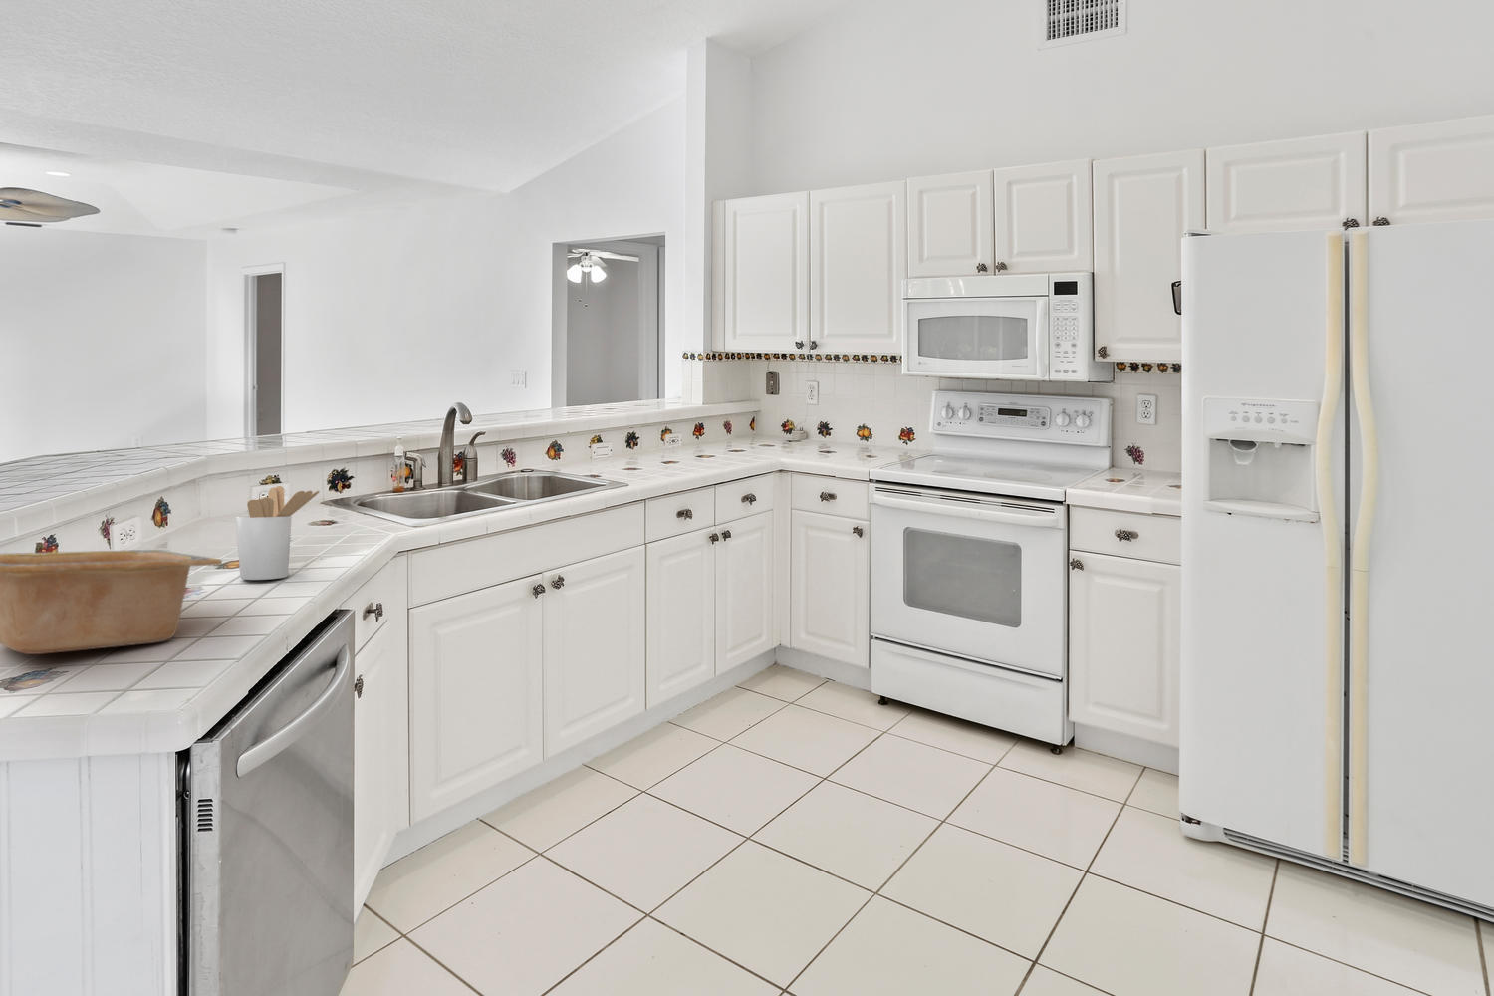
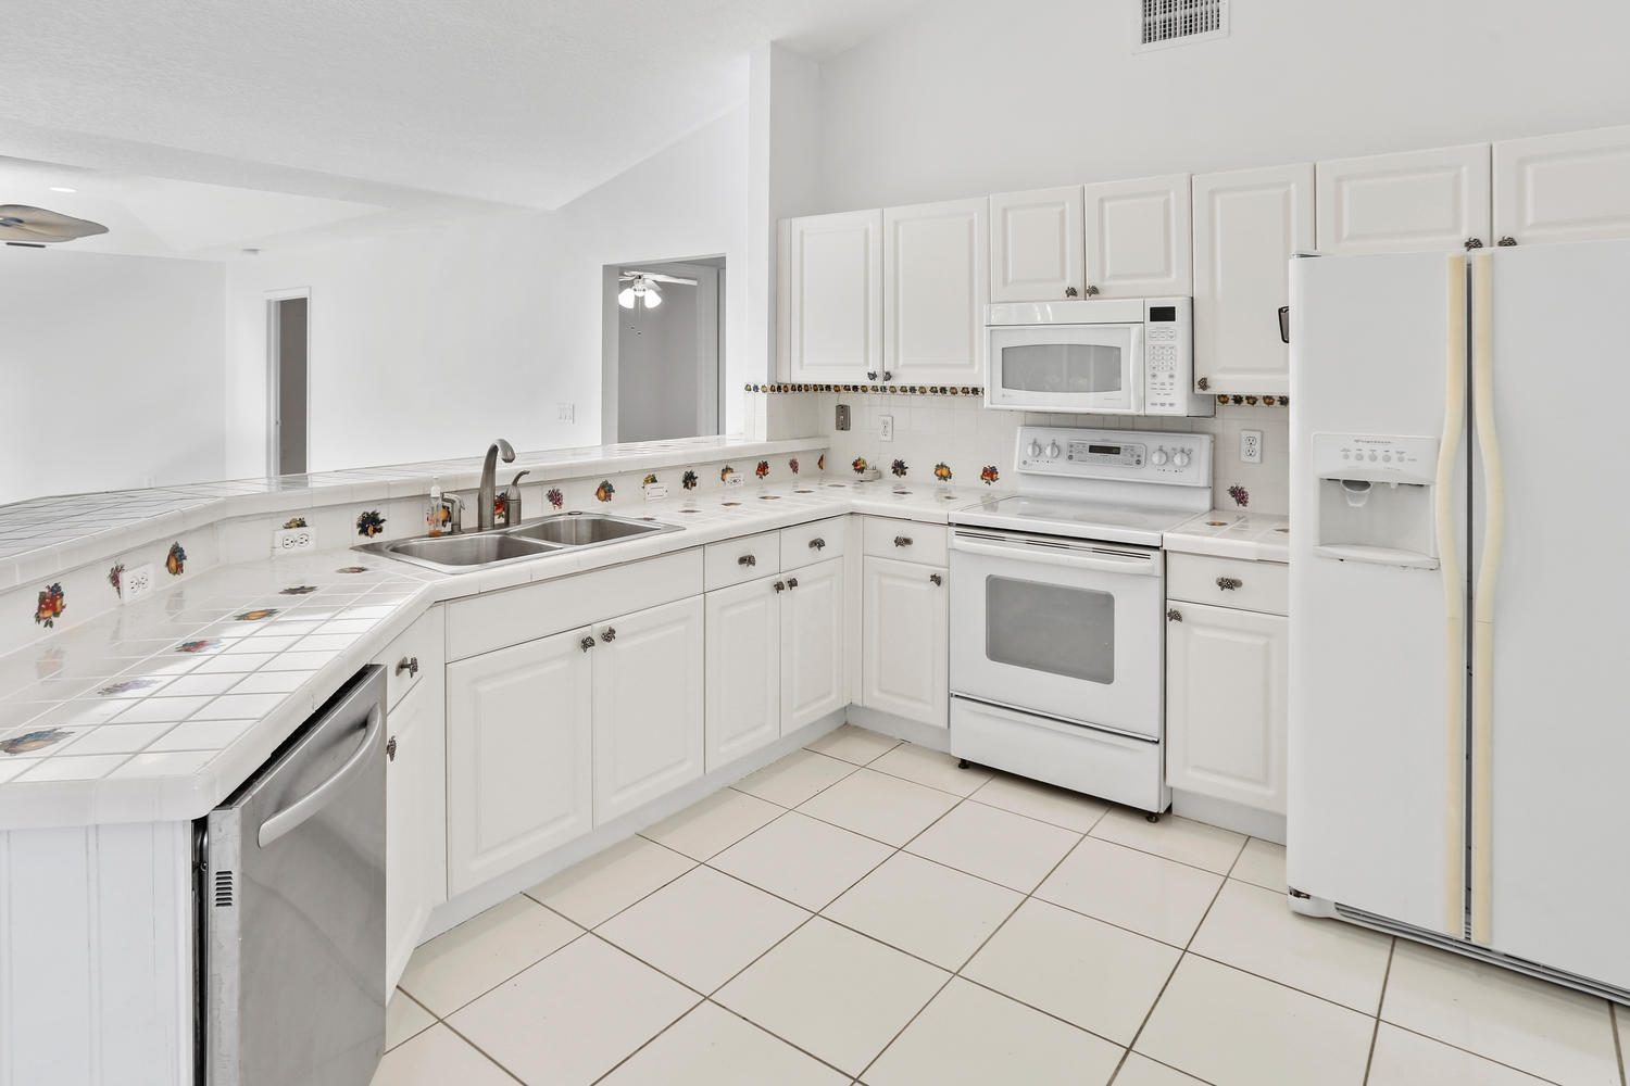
- serving bowl [0,549,223,656]
- utensil holder [235,485,321,580]
